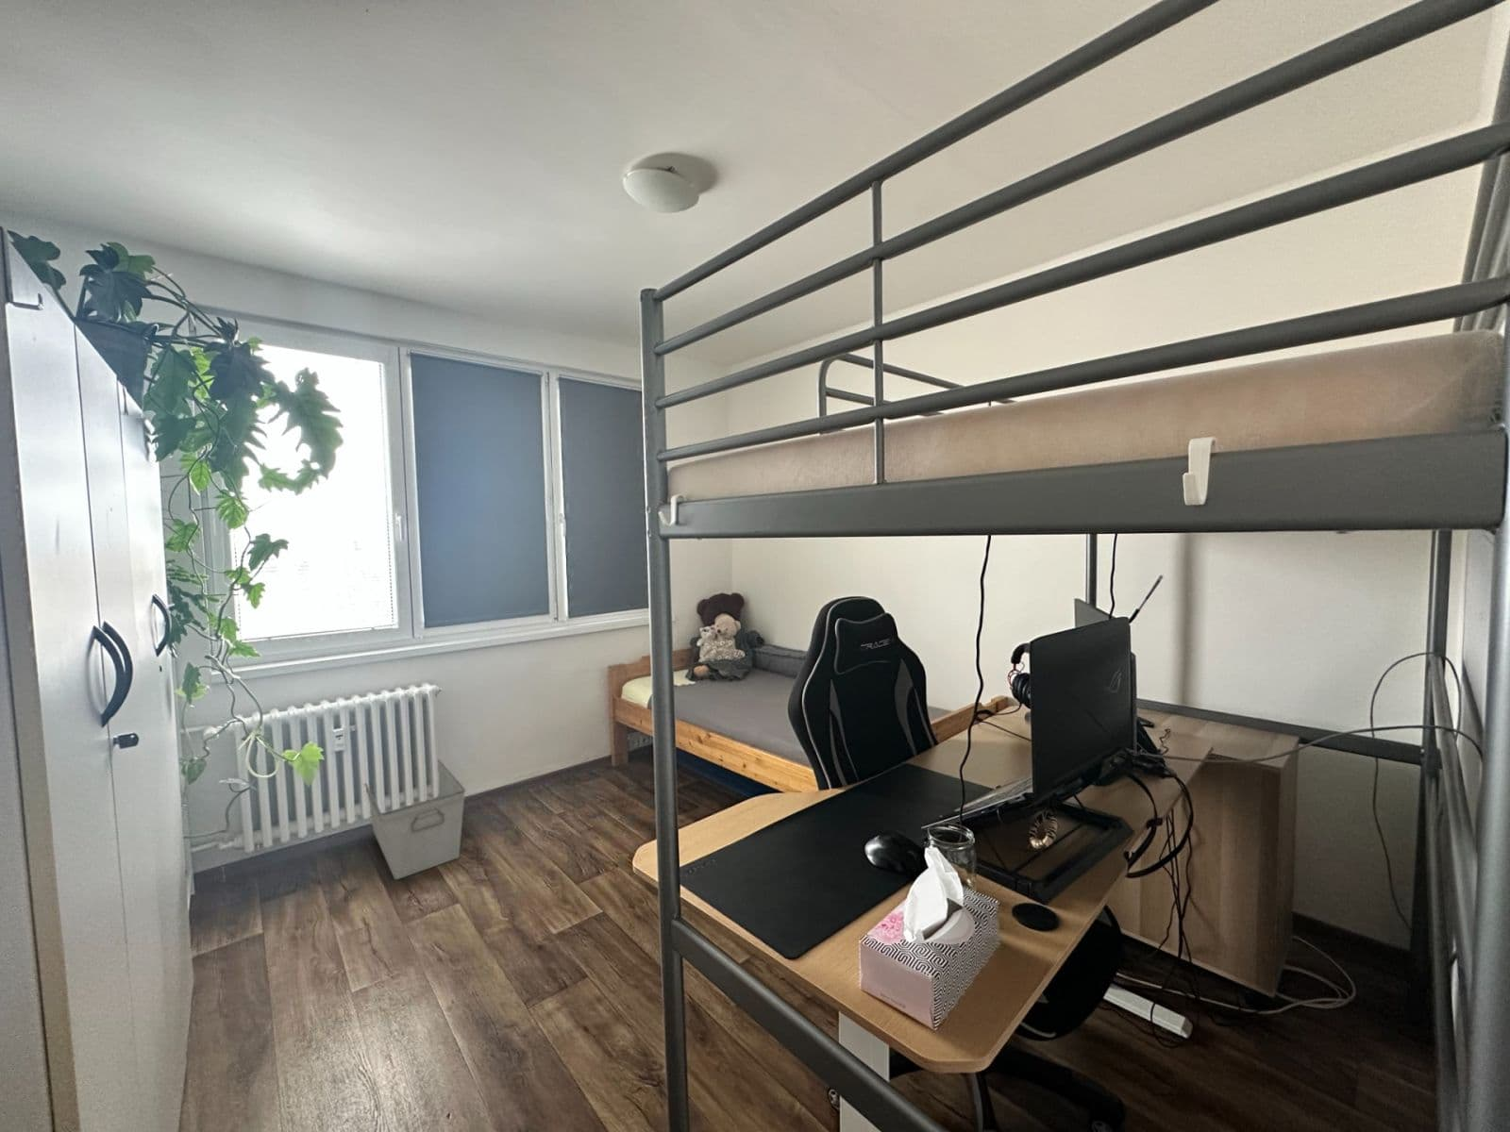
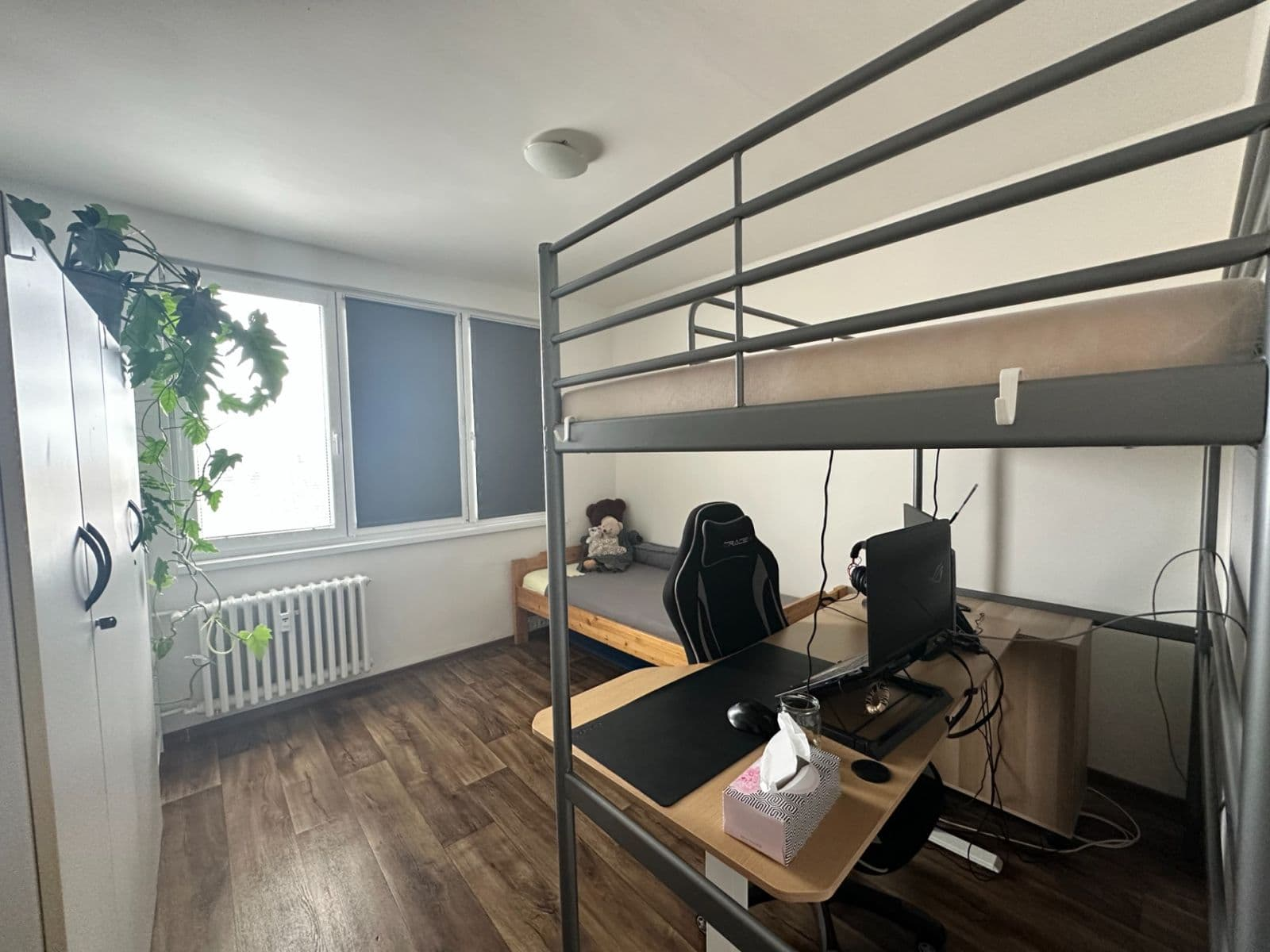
- storage bin [364,759,466,881]
